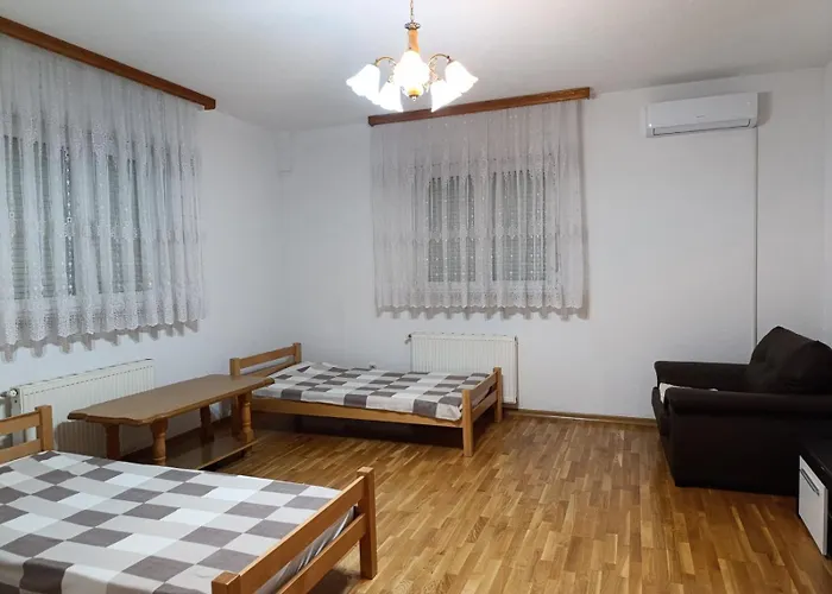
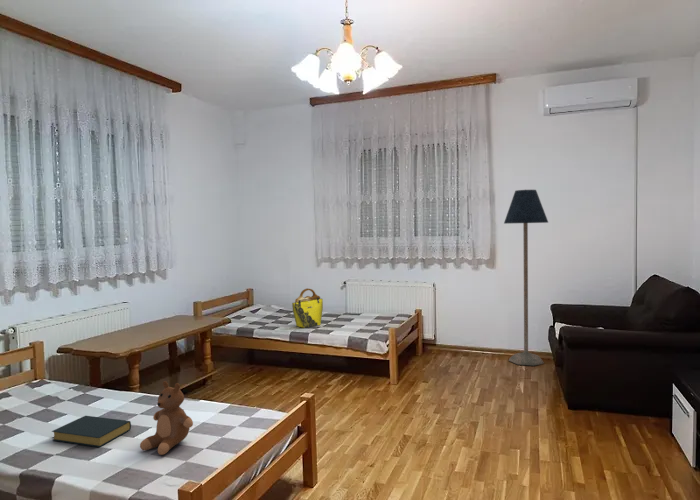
+ tote bag [291,287,324,329]
+ floor lamp [503,188,549,367]
+ hardback book [51,415,132,448]
+ teddy bear [139,380,194,456]
